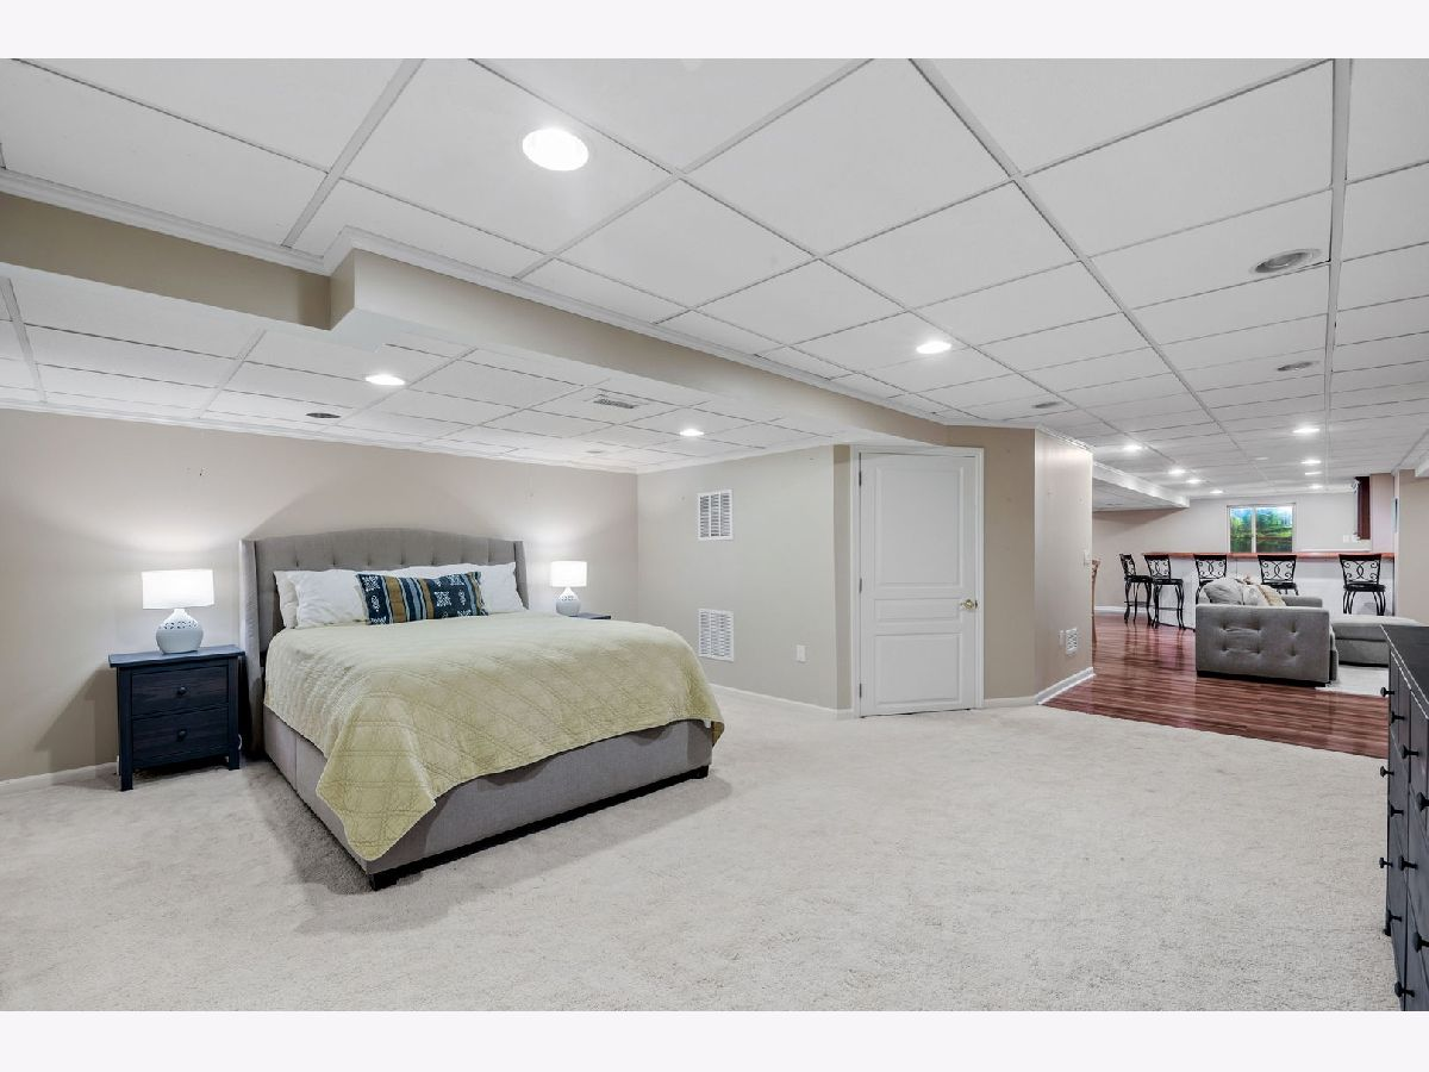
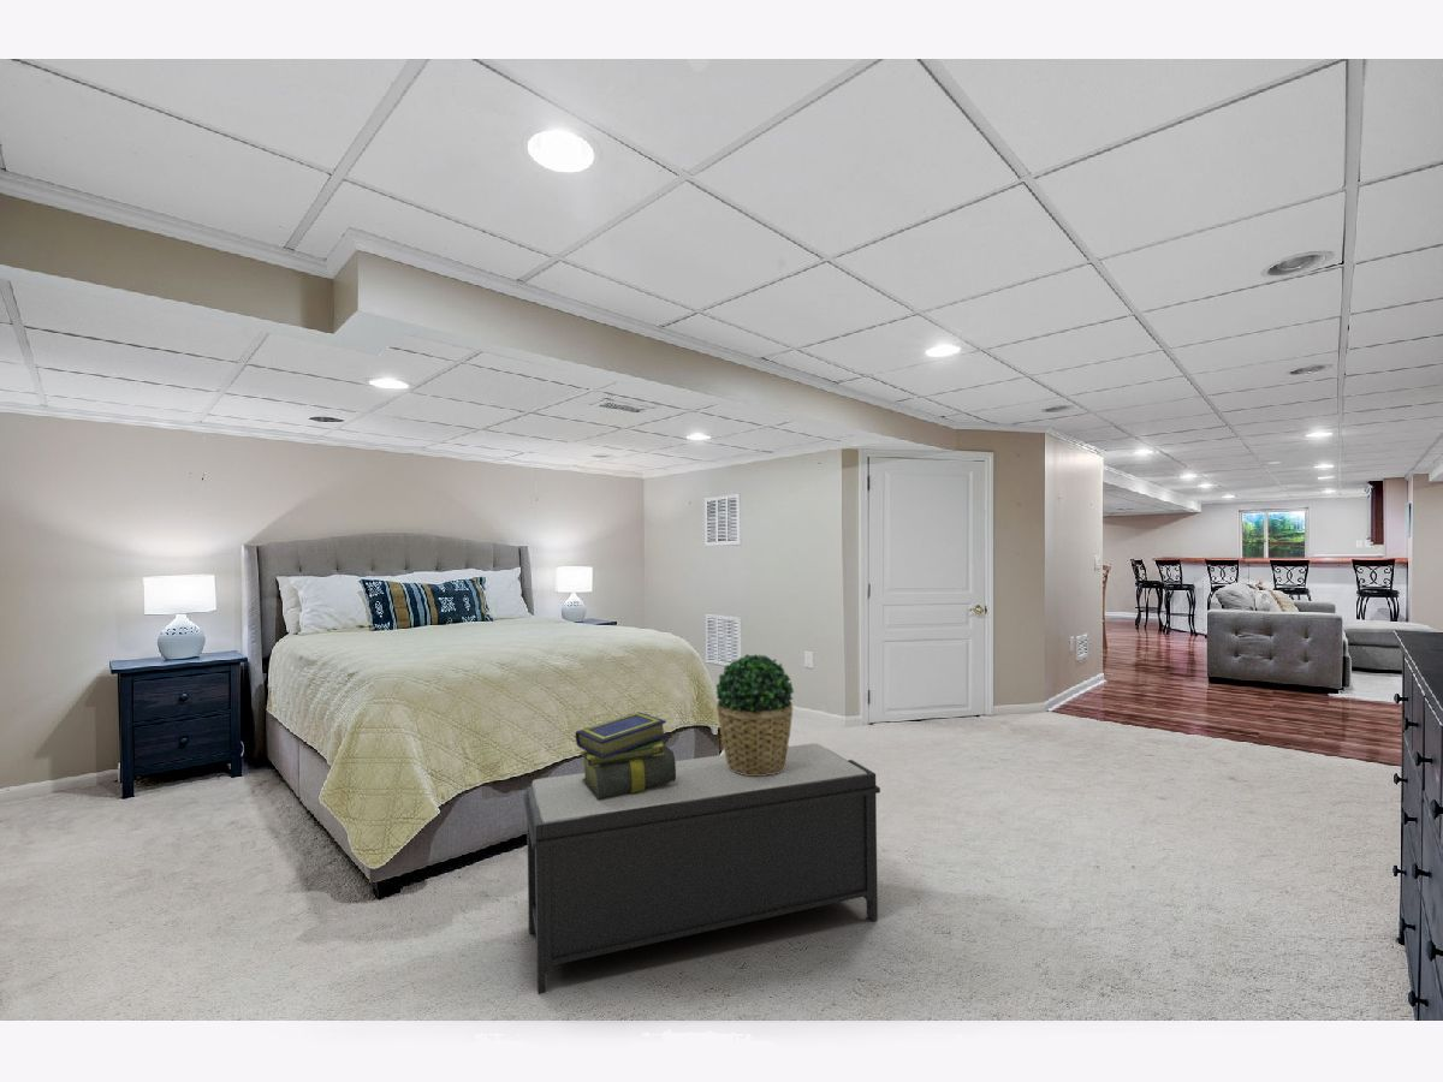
+ bench [522,742,881,995]
+ potted plant [714,653,795,775]
+ stack of books [575,711,676,799]
